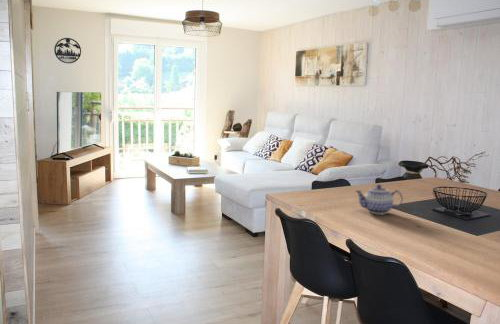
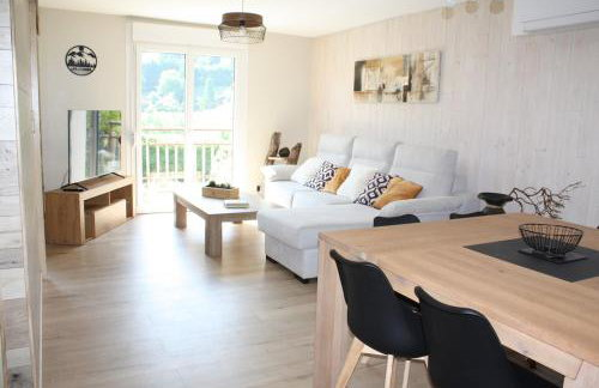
- teapot [354,183,404,216]
